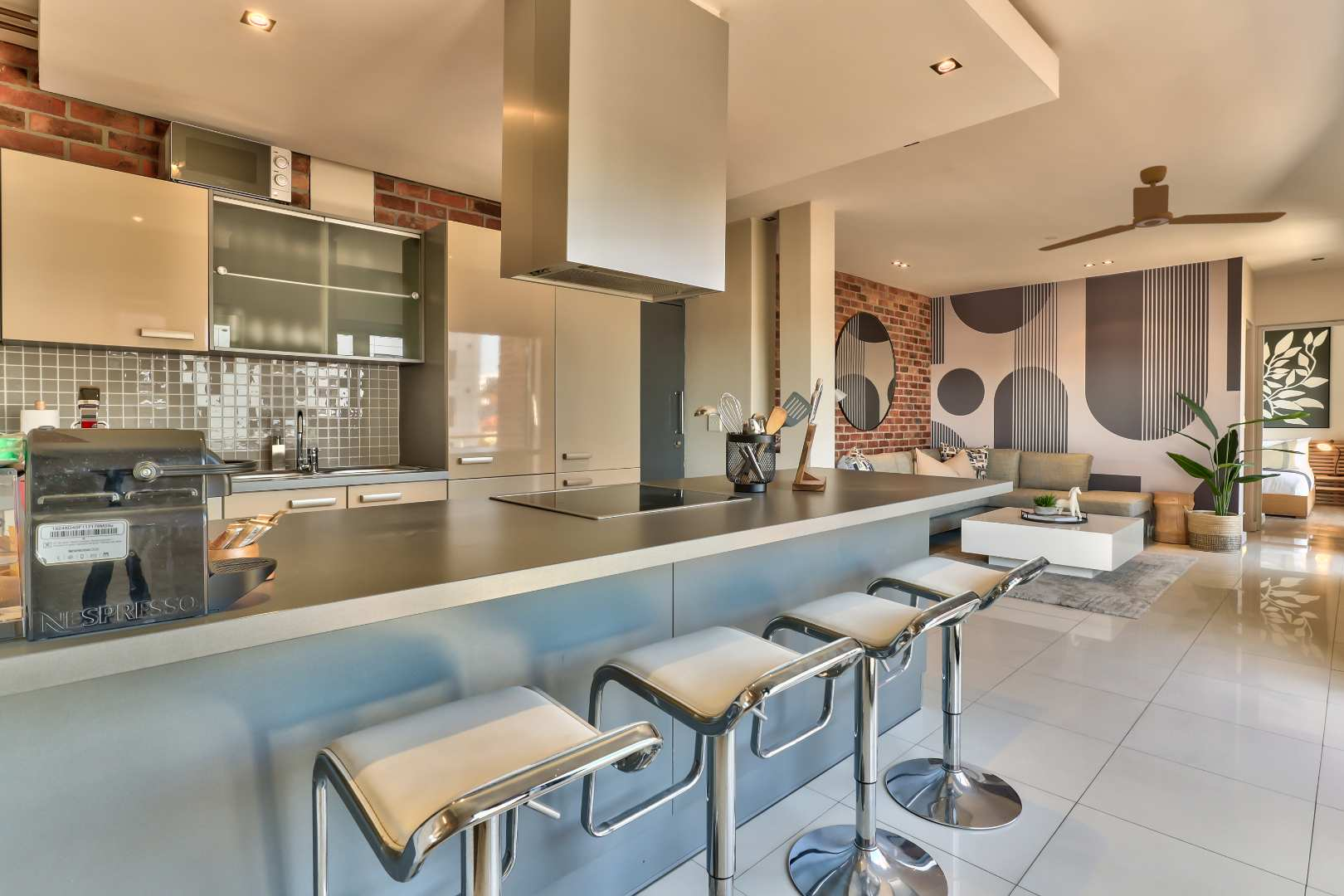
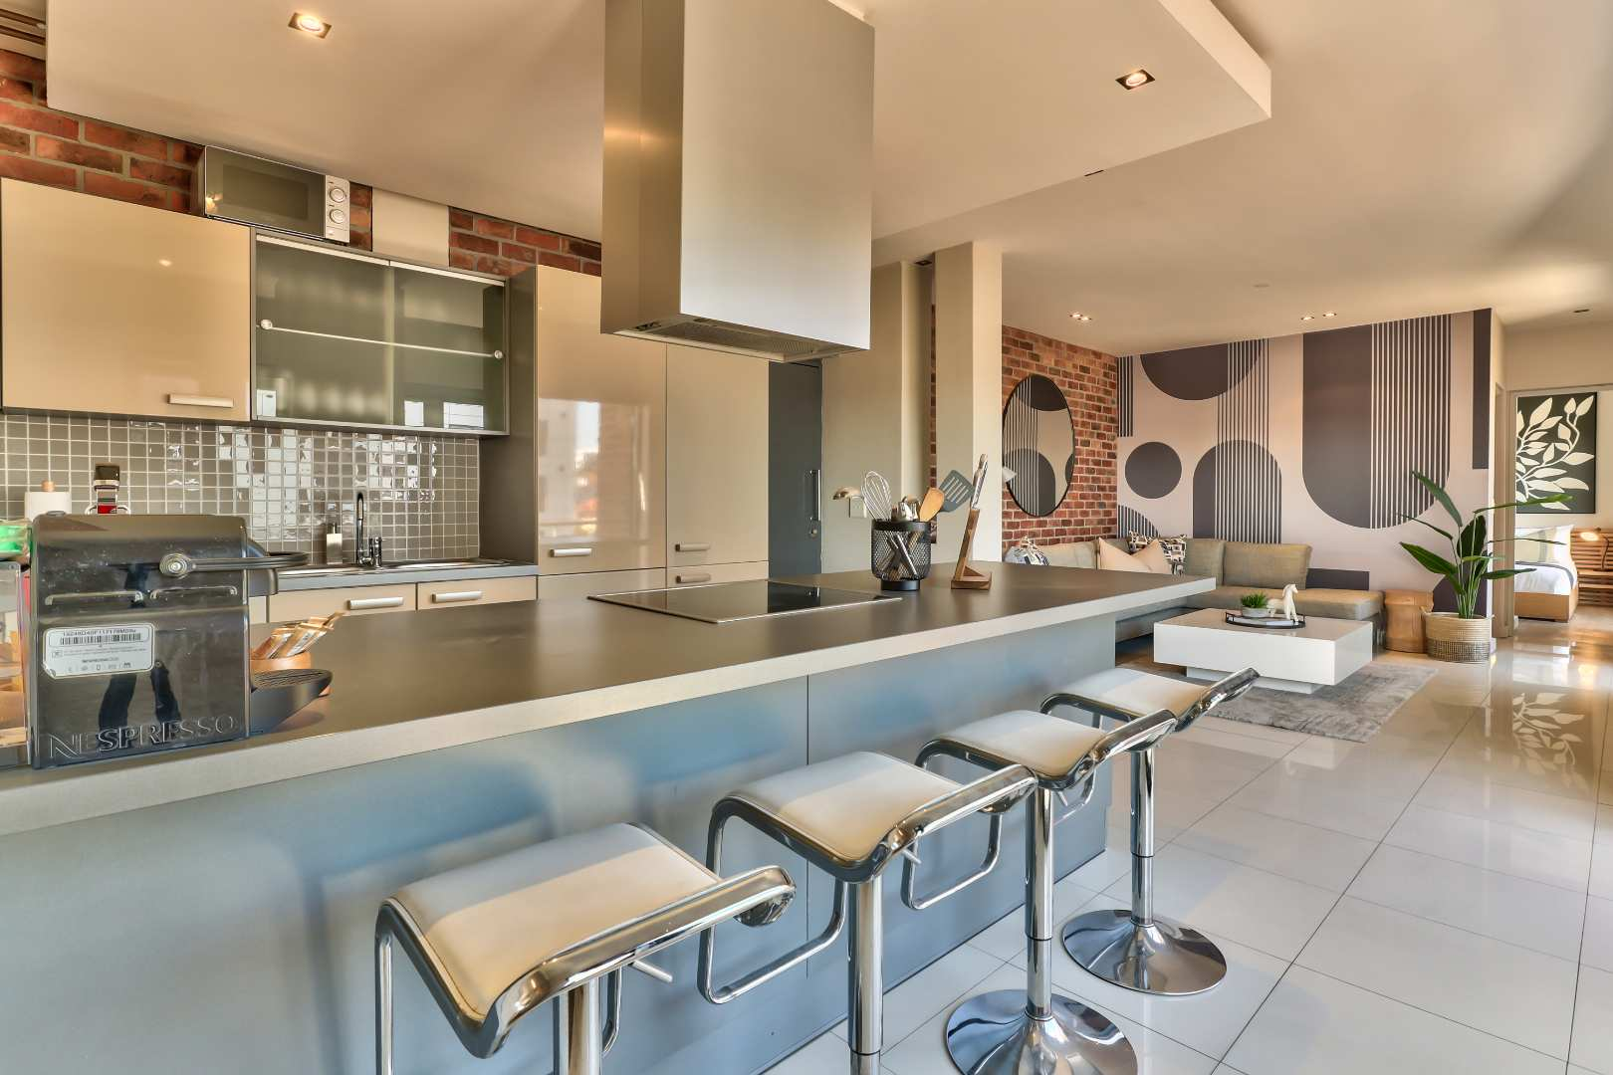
- ceiling fan [1037,165,1288,251]
